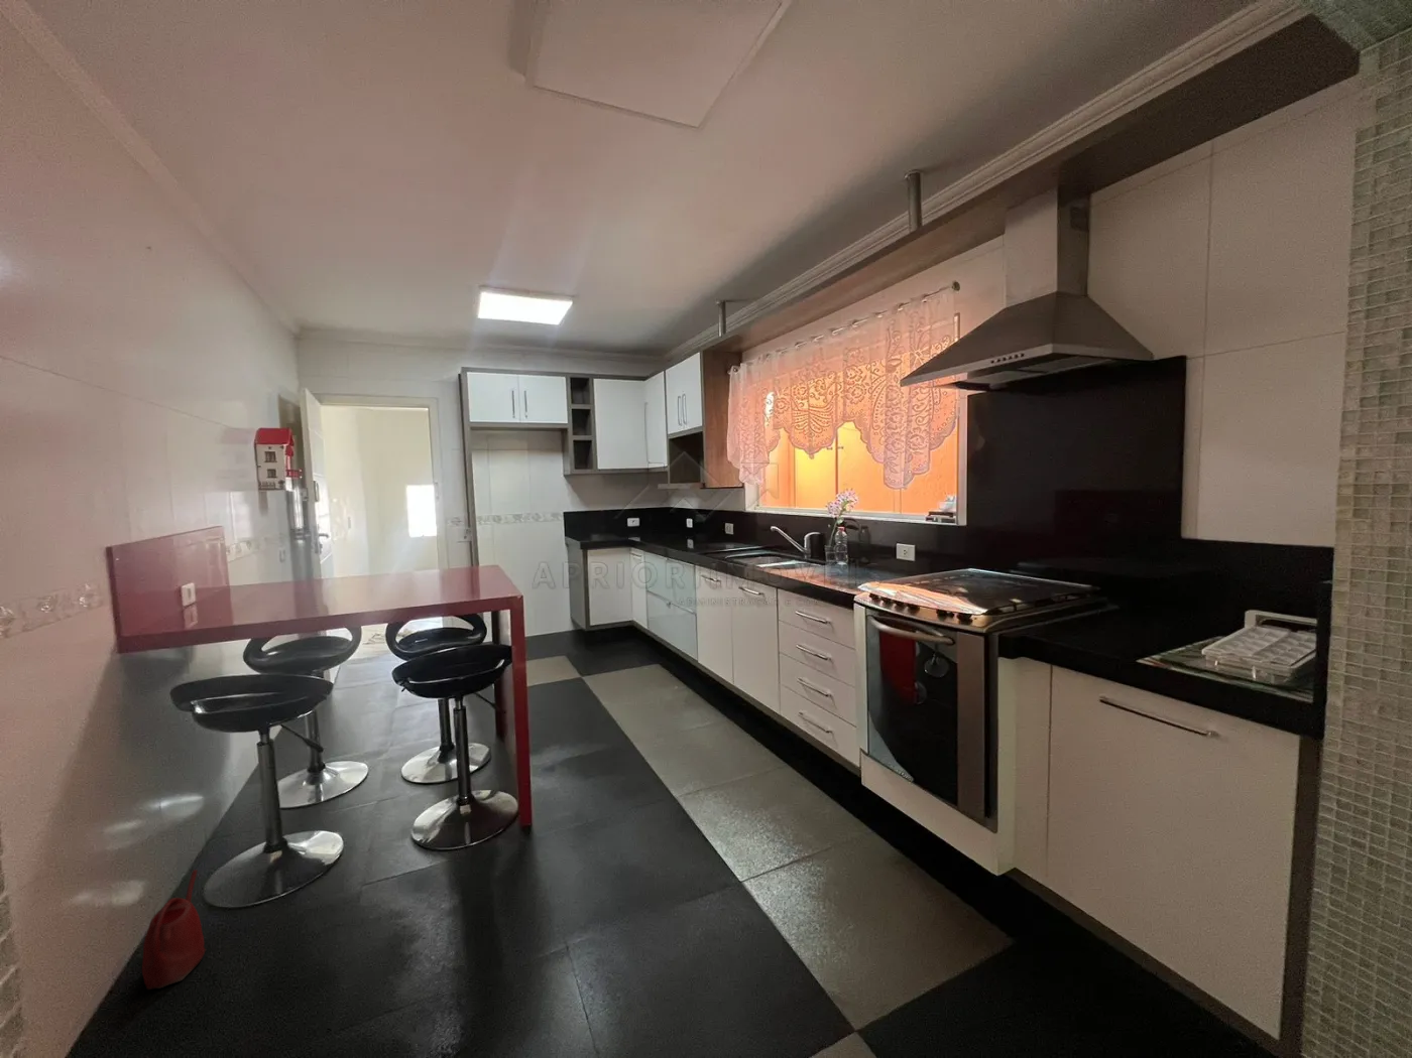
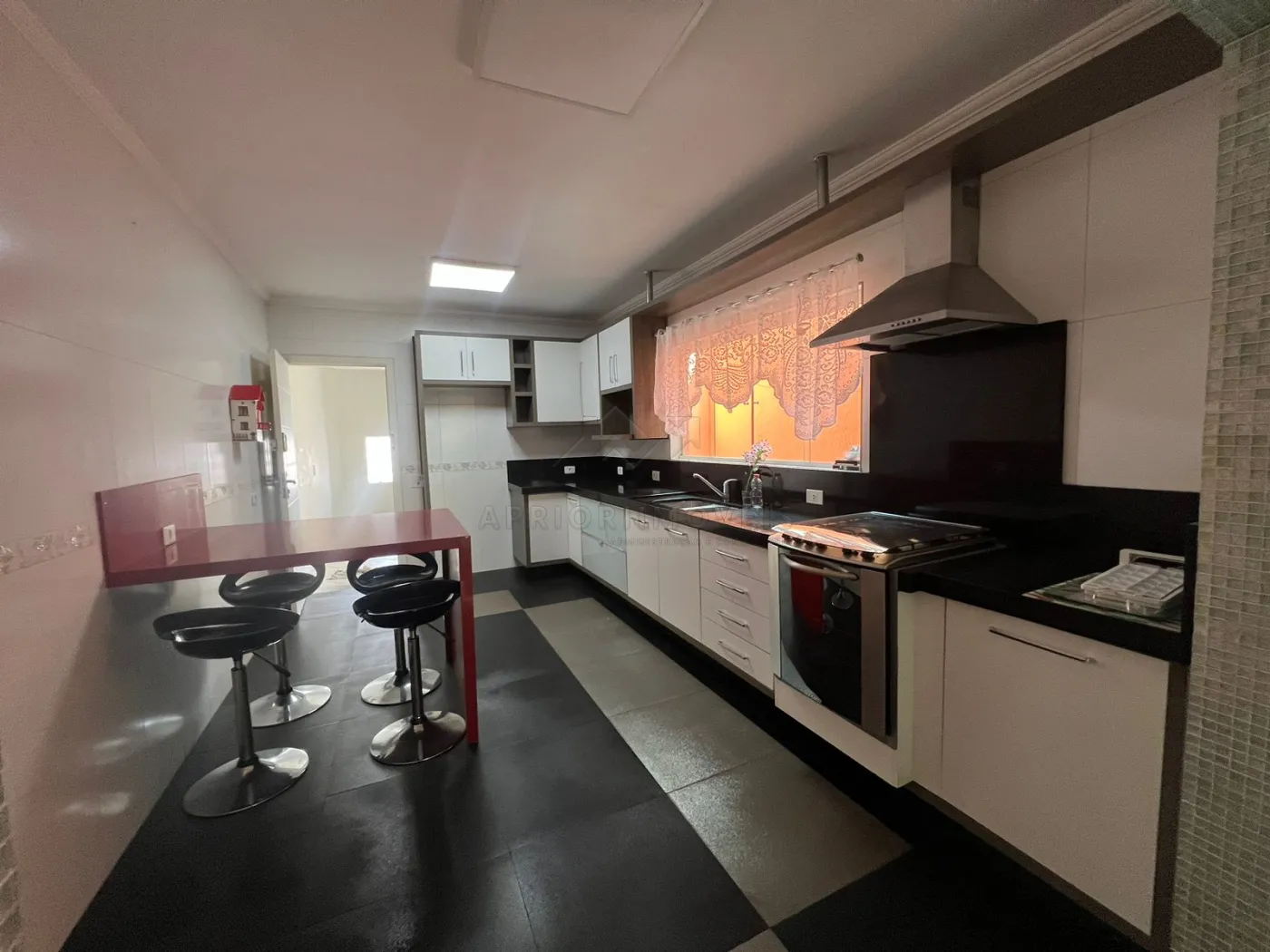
- watering can [141,869,208,990]
